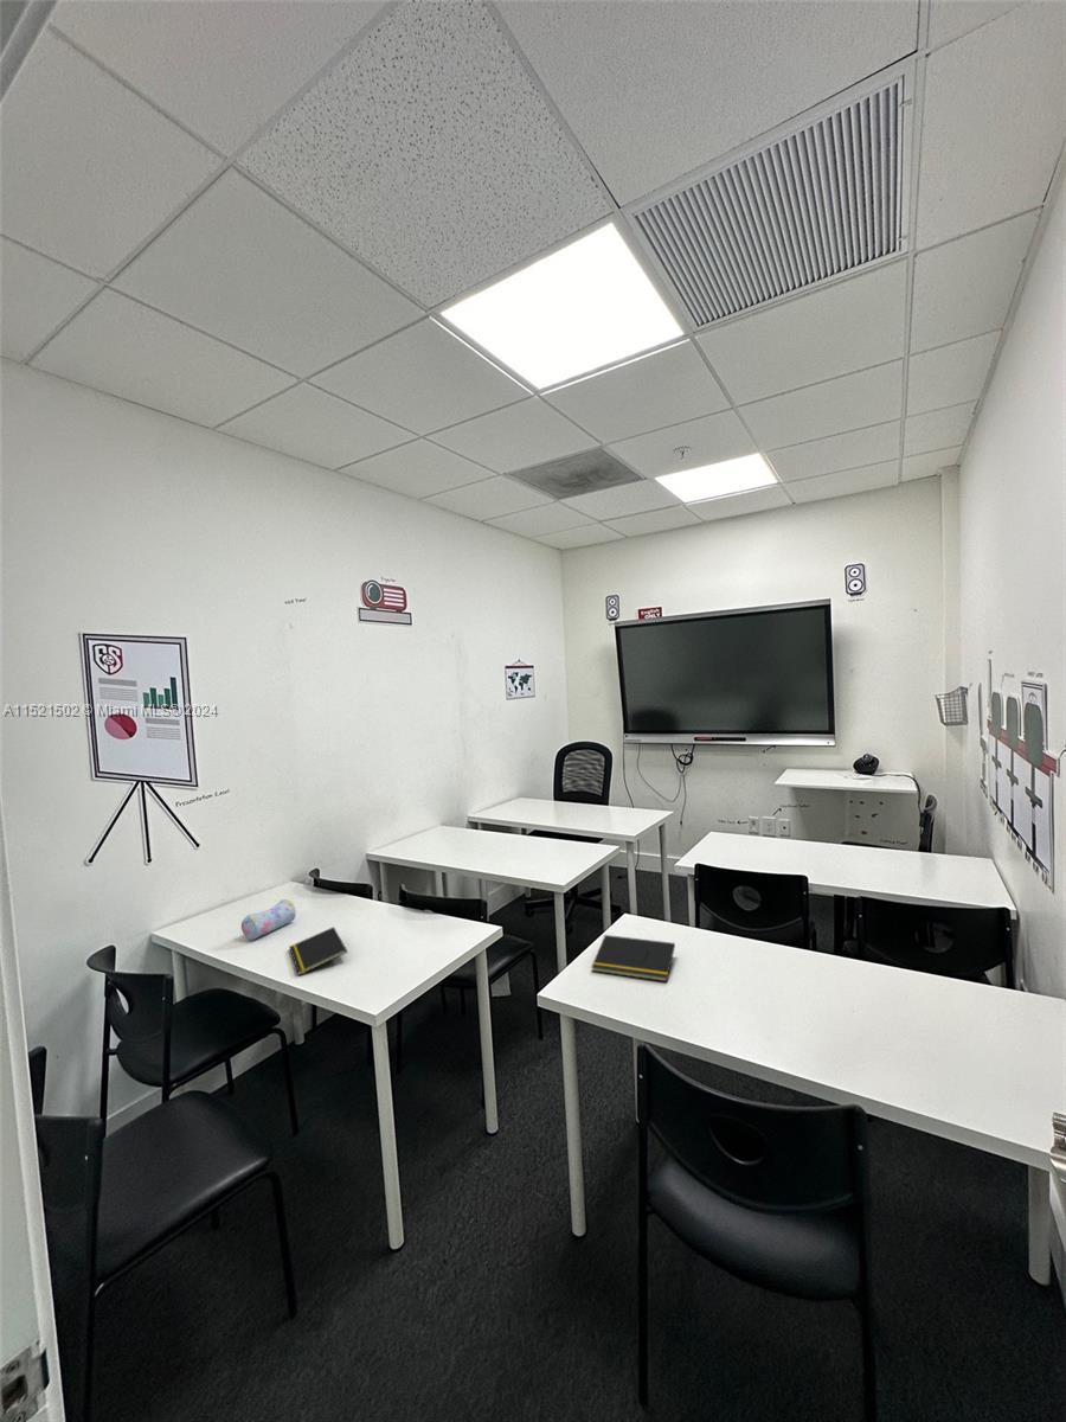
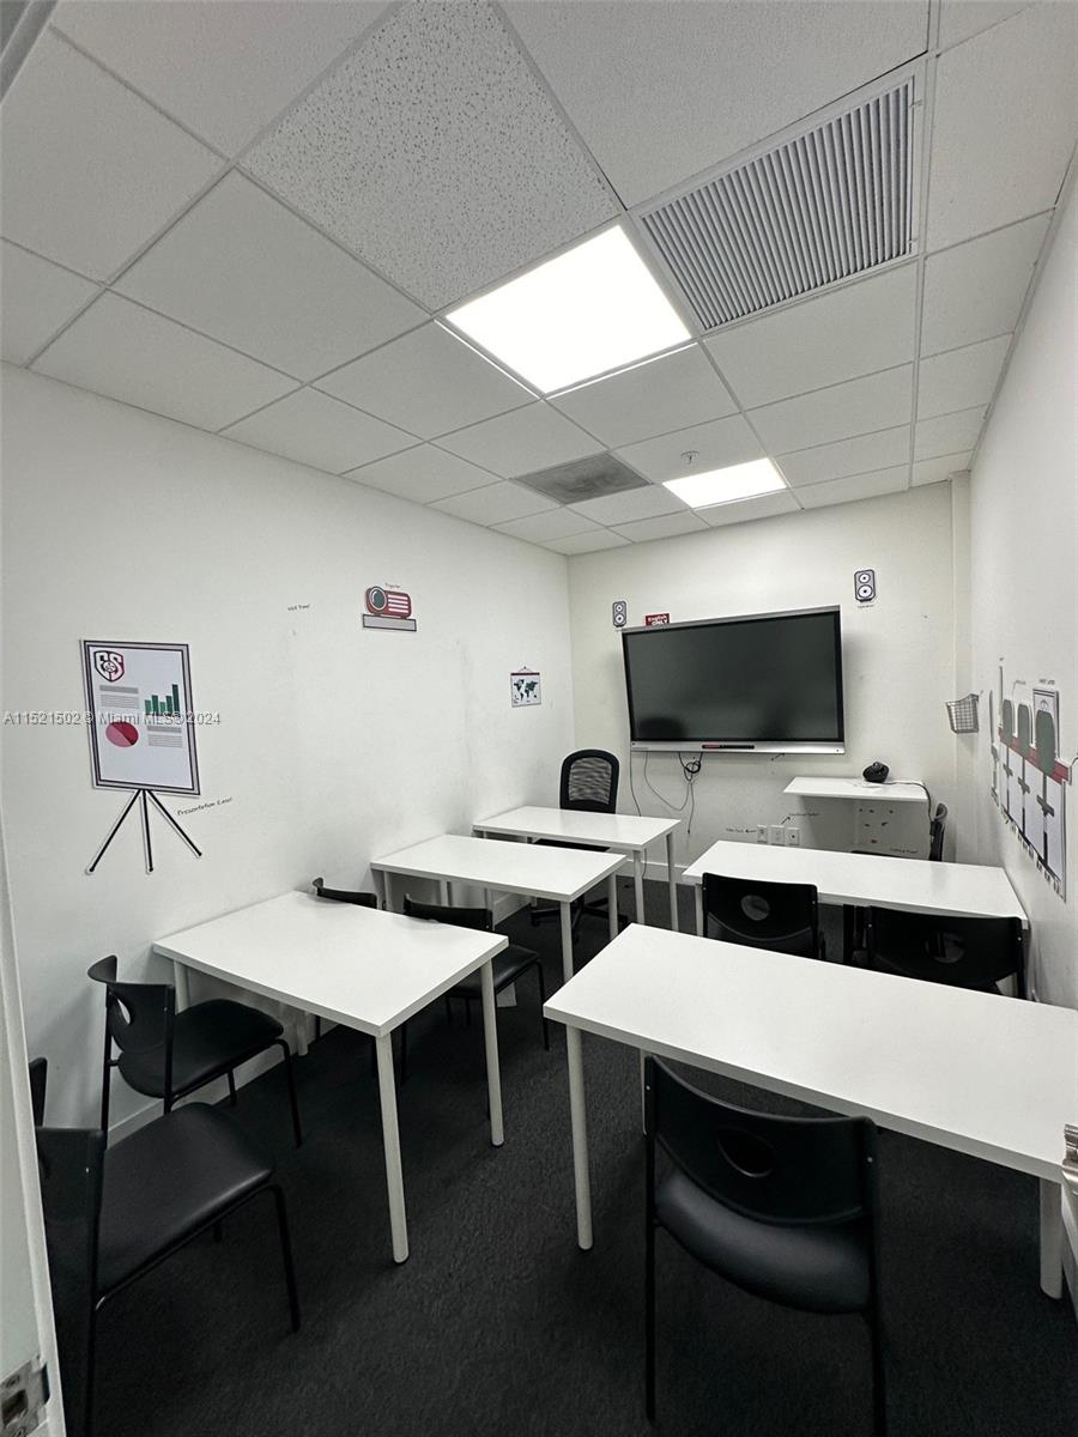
- notepad [288,925,348,976]
- notepad [590,934,676,982]
- pencil case [240,898,297,941]
